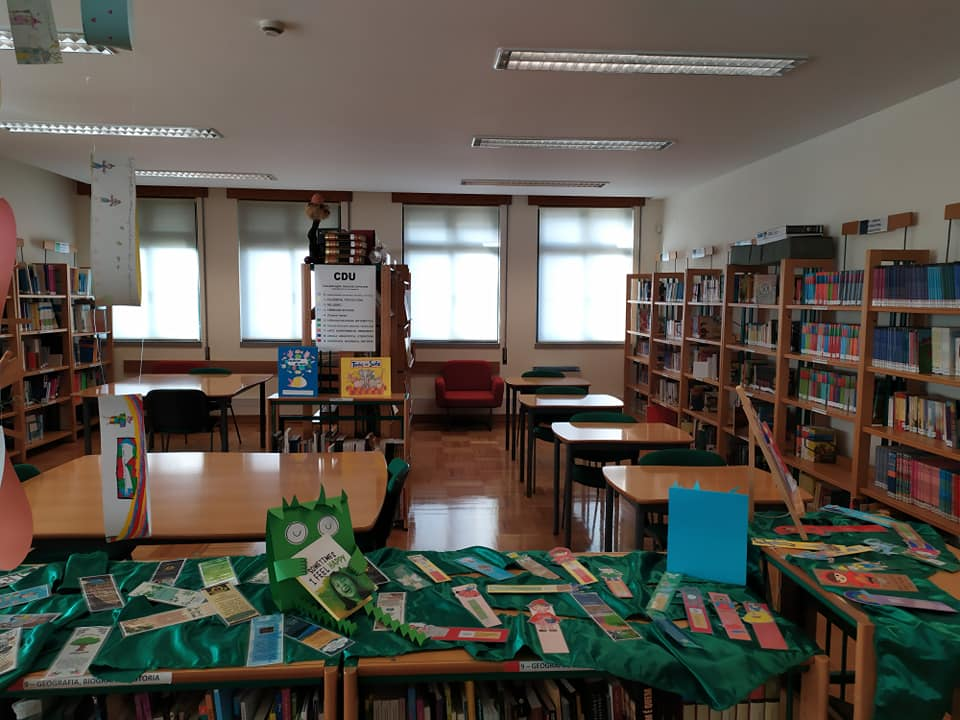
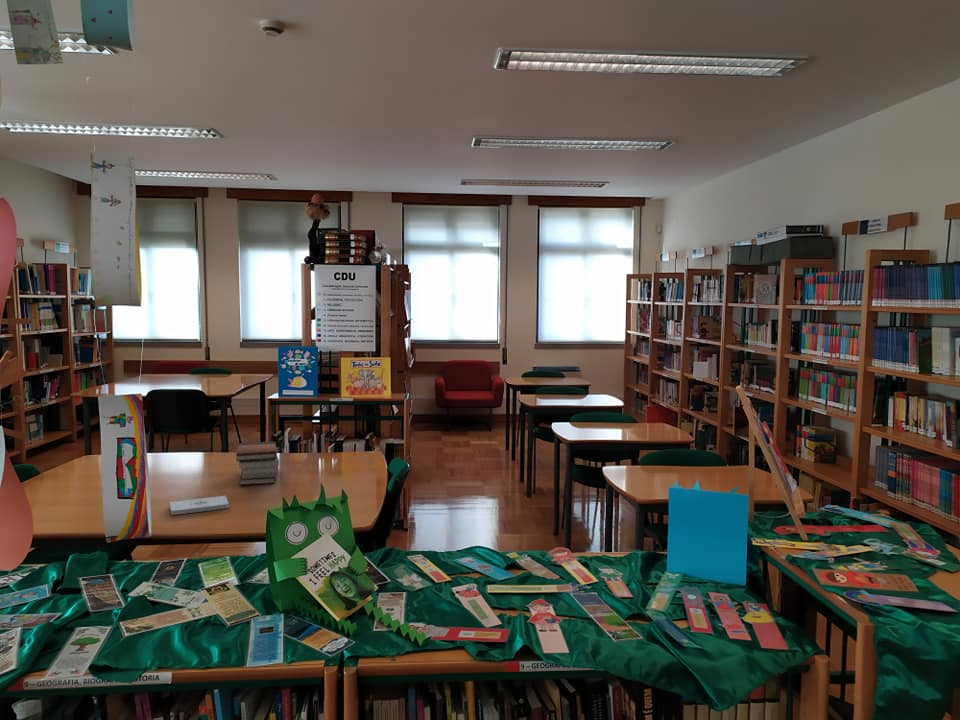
+ notepad [169,495,230,516]
+ book stack [235,441,280,486]
